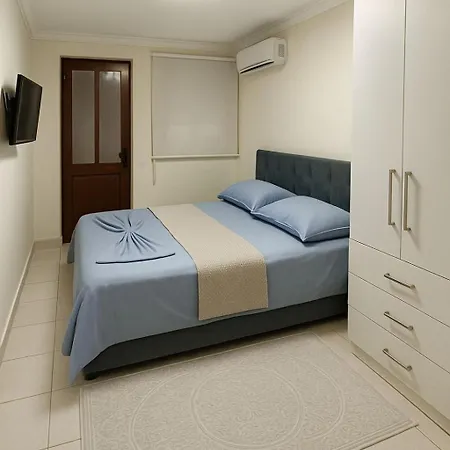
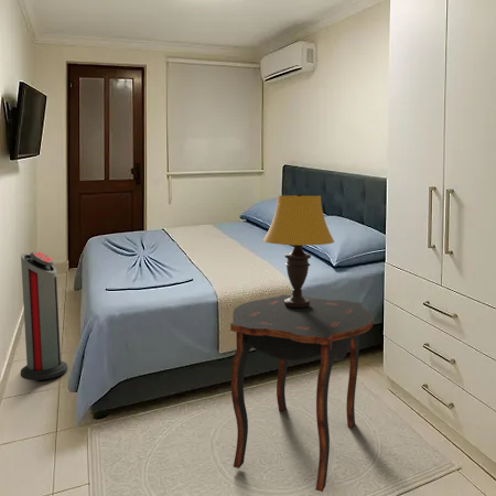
+ table lamp [262,193,335,309]
+ air purifier [20,250,68,381]
+ side table [229,294,374,493]
